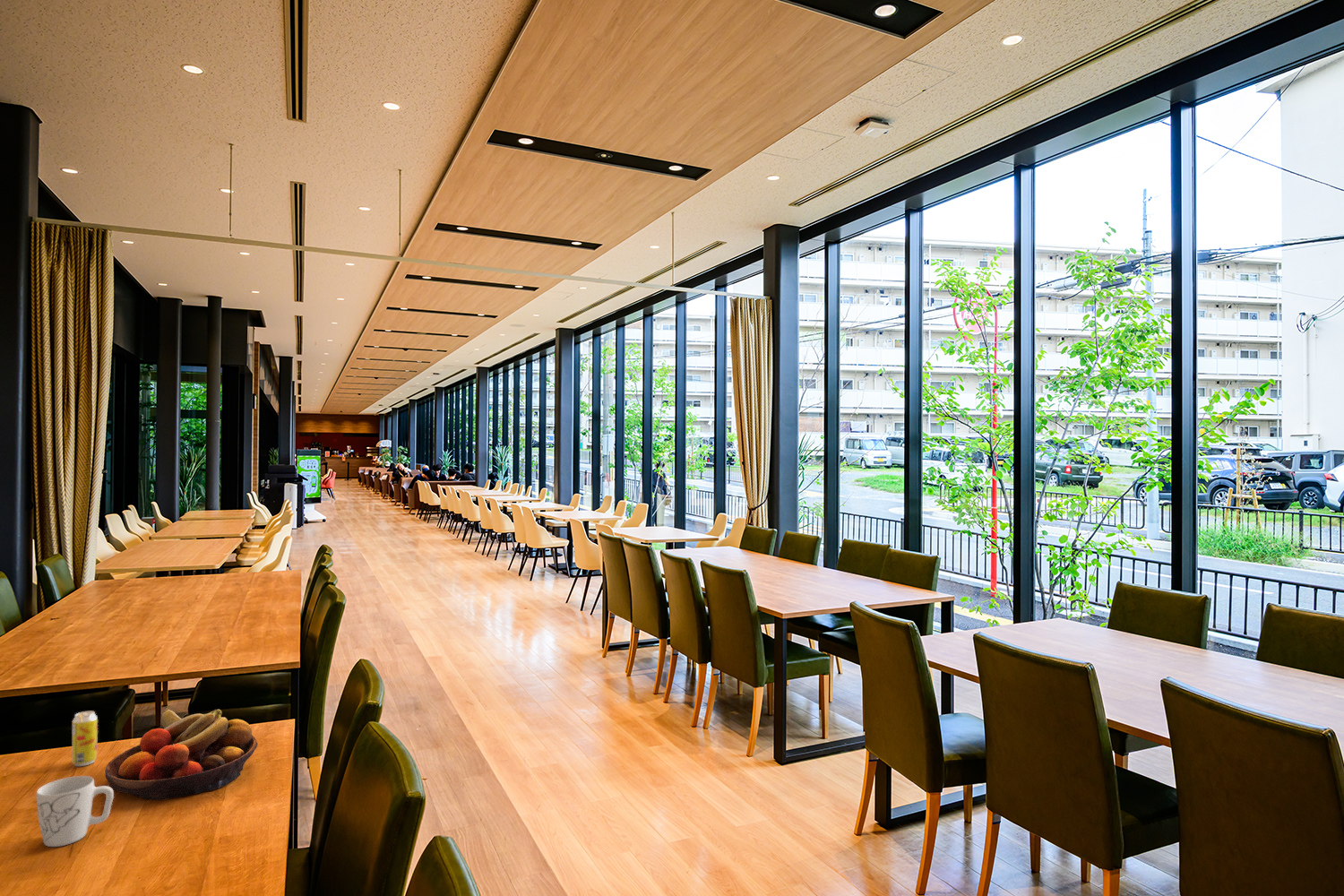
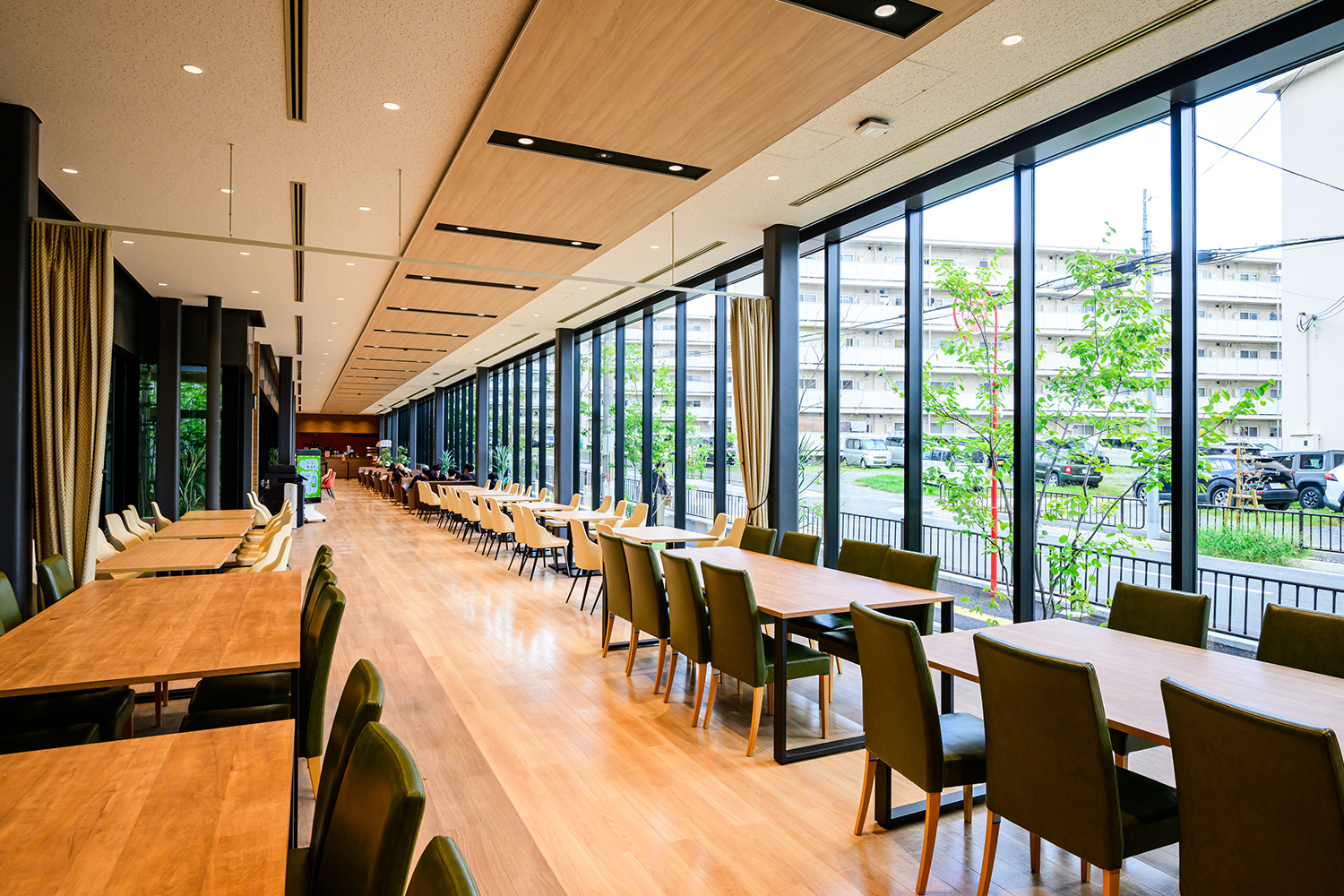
- mug [36,775,115,848]
- beverage can [71,711,99,767]
- fruit bowl [104,709,259,801]
